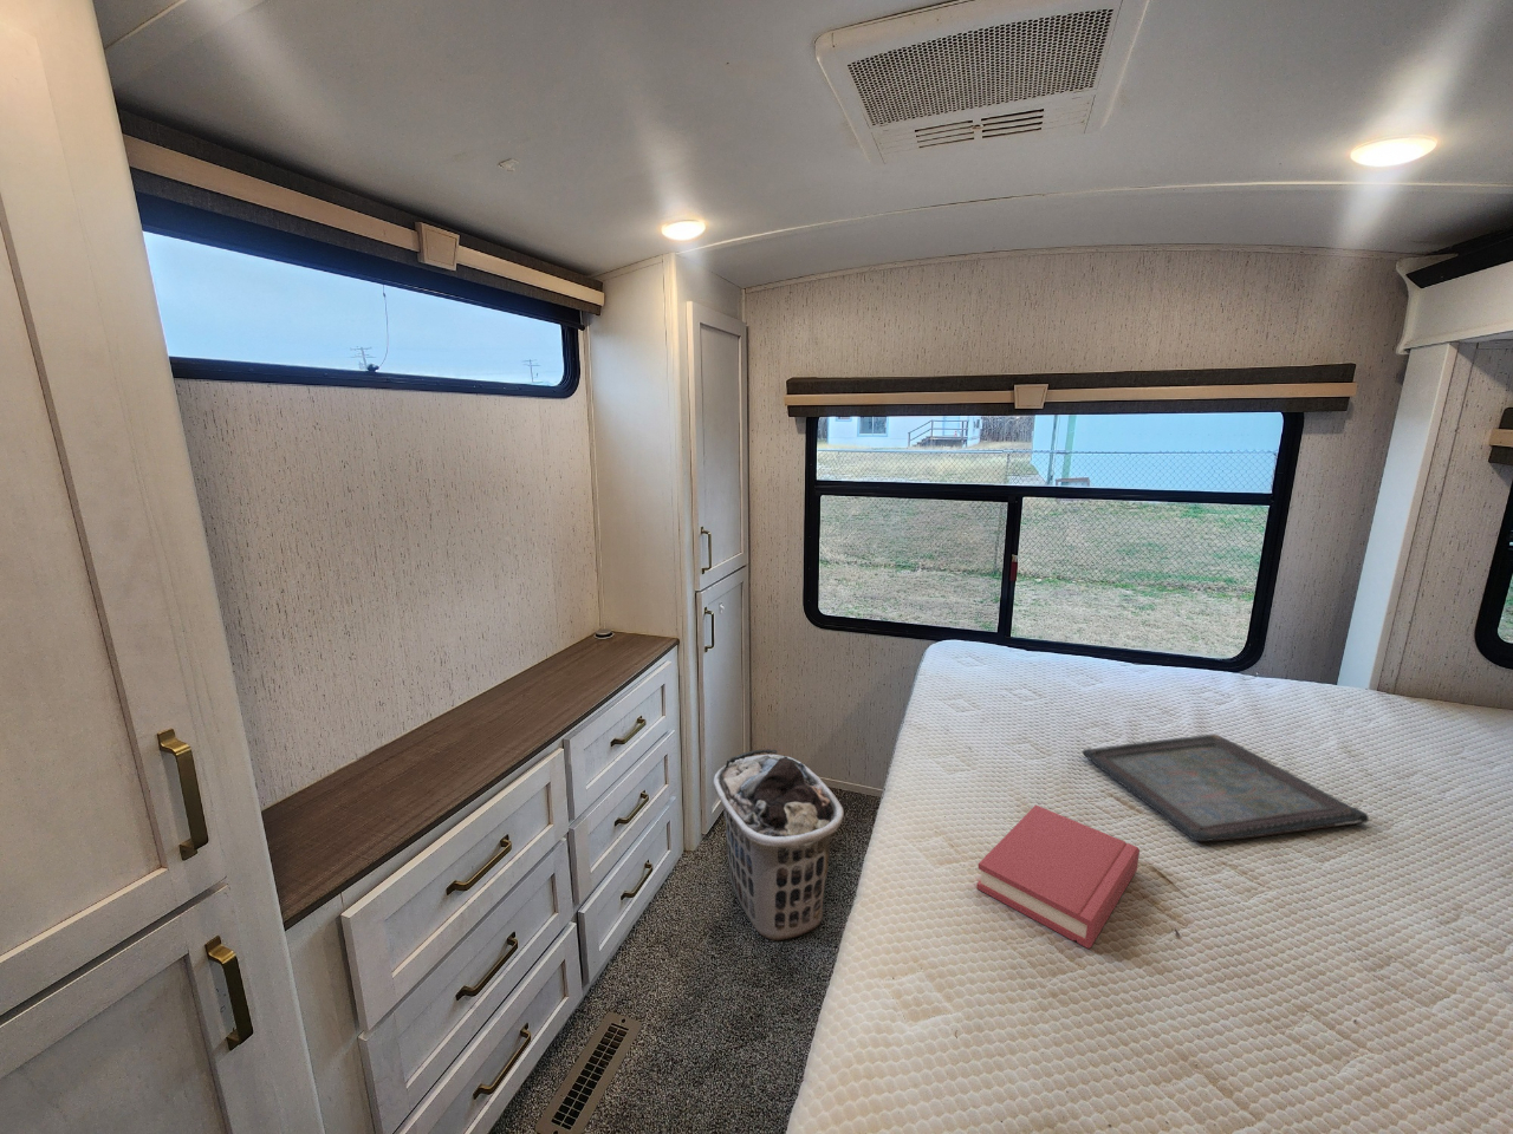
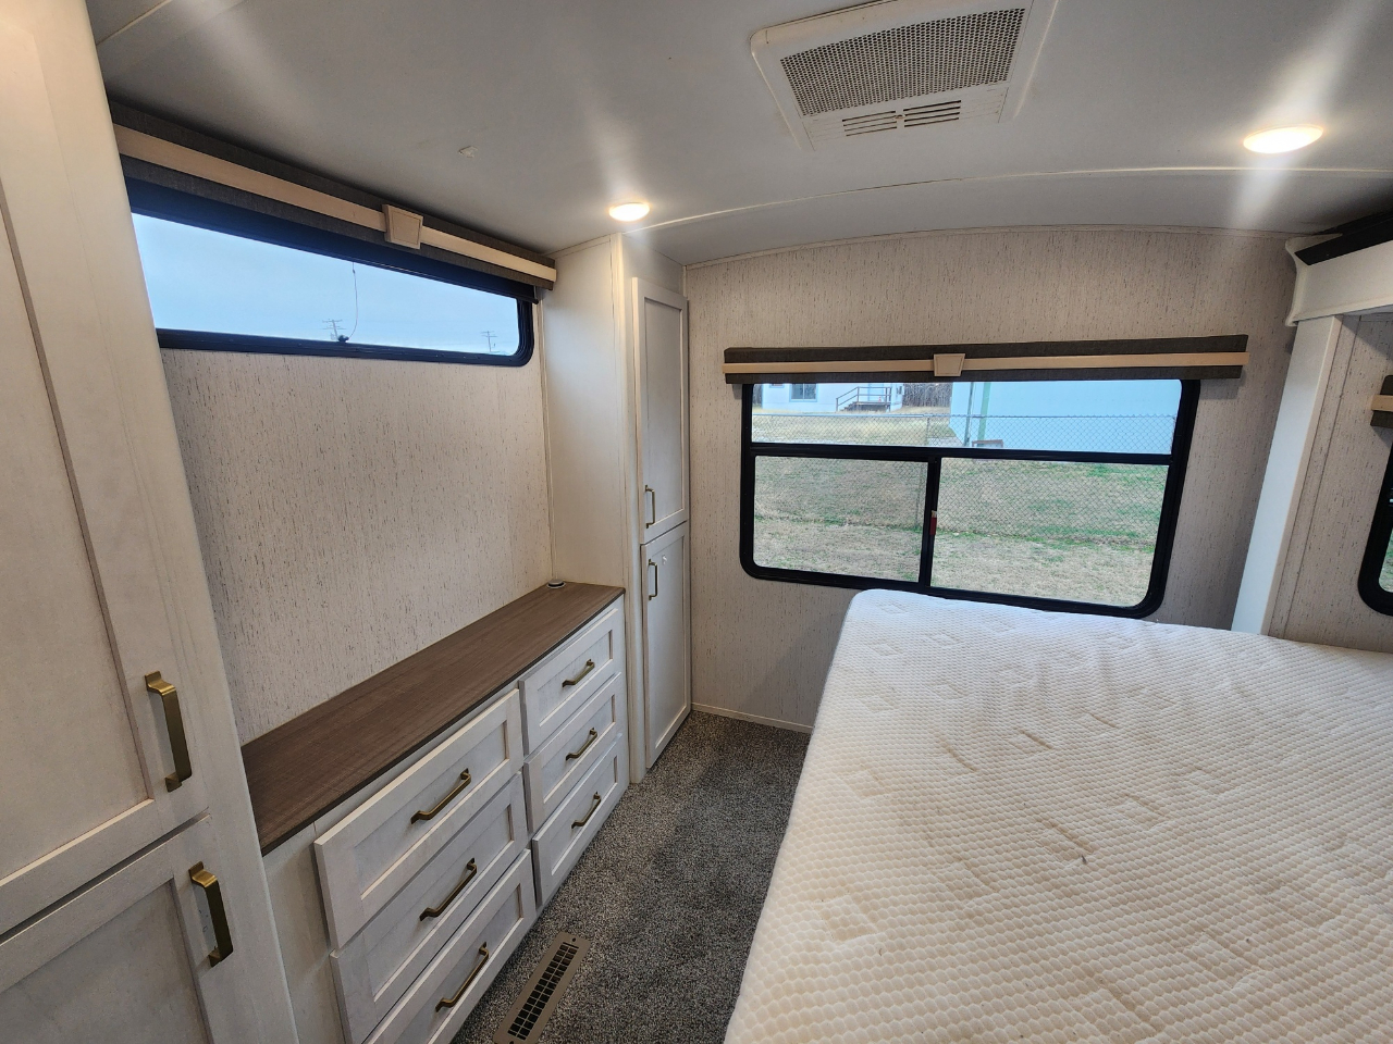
- serving tray [1082,734,1370,842]
- hardback book [976,804,1140,949]
- clothes hamper [712,748,845,941]
